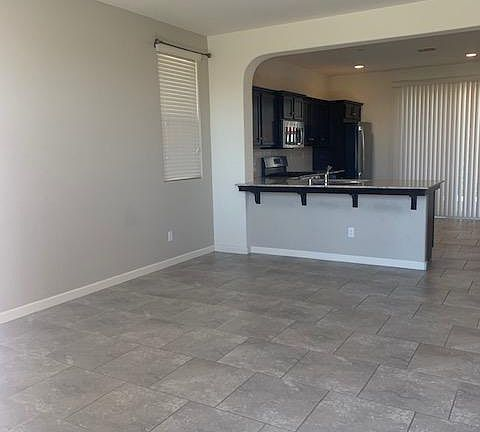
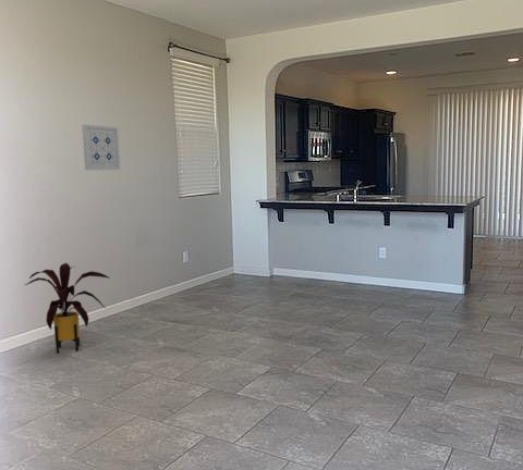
+ wall art [81,124,122,171]
+ house plant [24,262,111,354]
